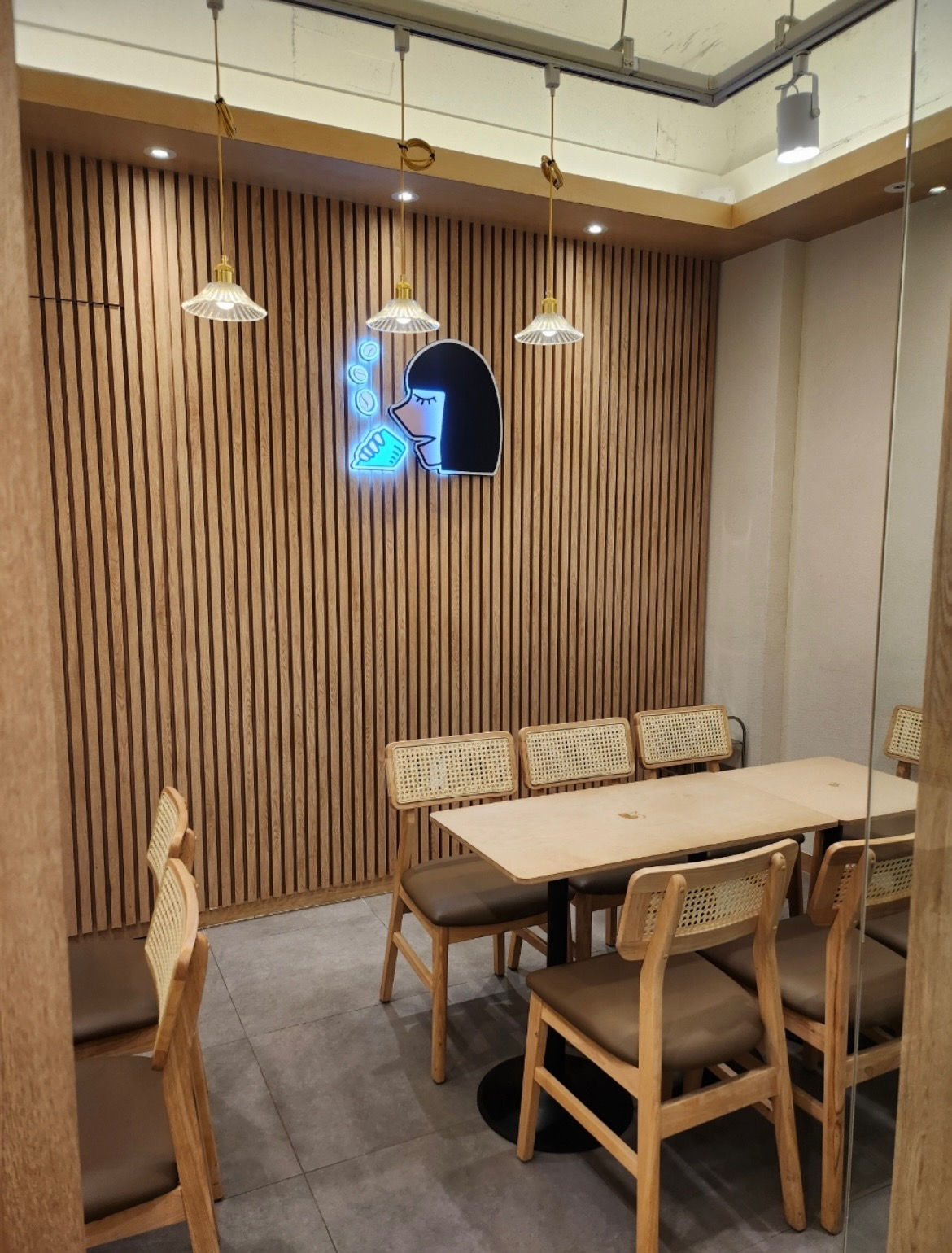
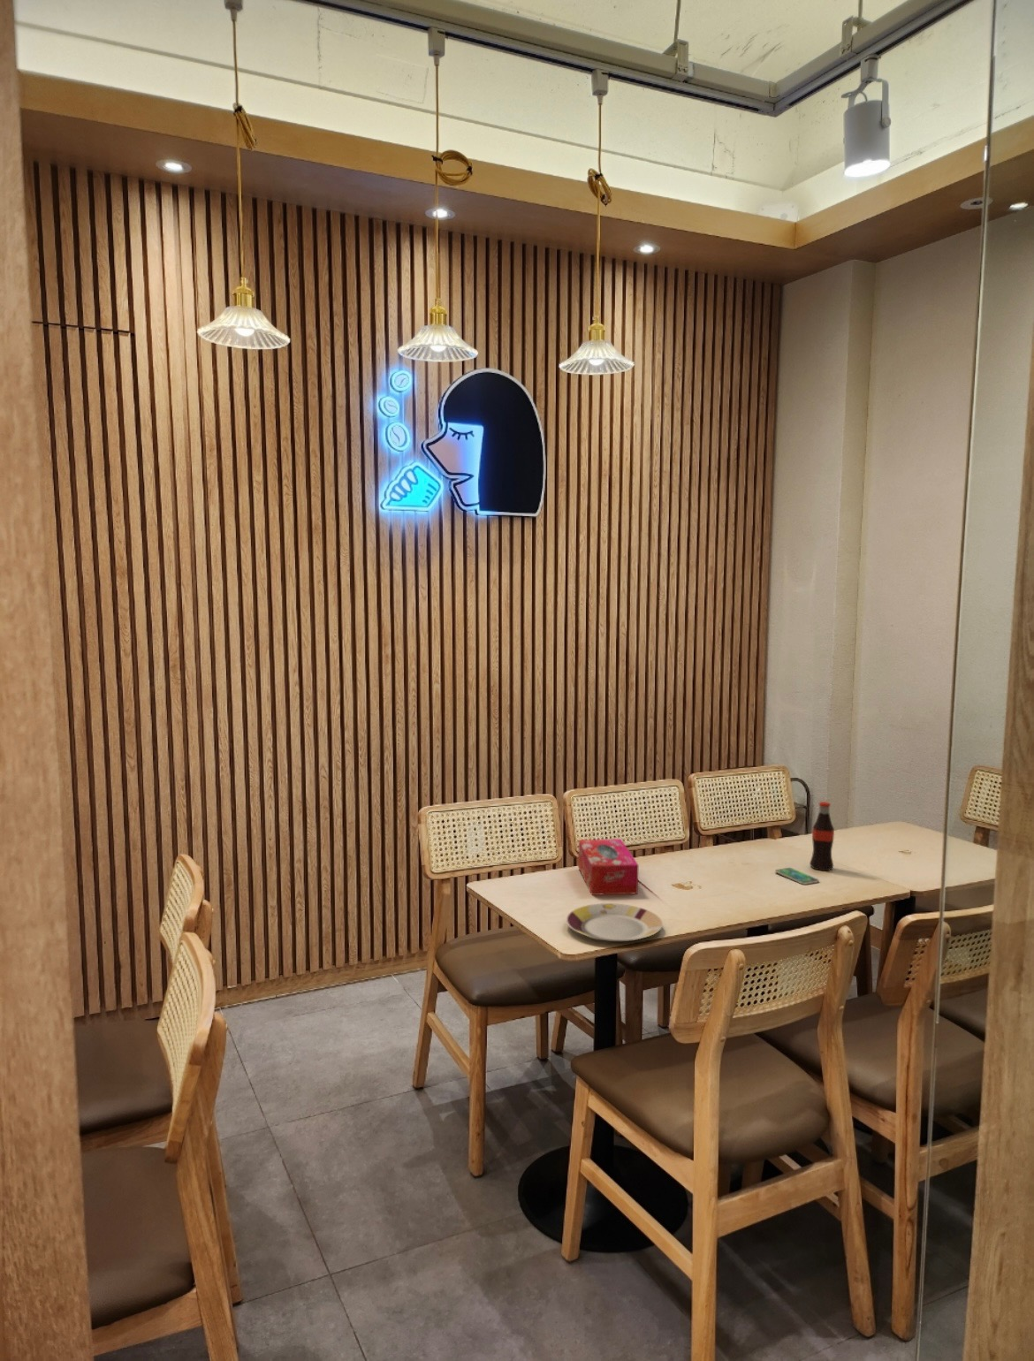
+ smartphone [774,867,820,885]
+ plate [565,903,664,943]
+ tissue box [577,837,640,896]
+ bottle [809,801,835,871]
